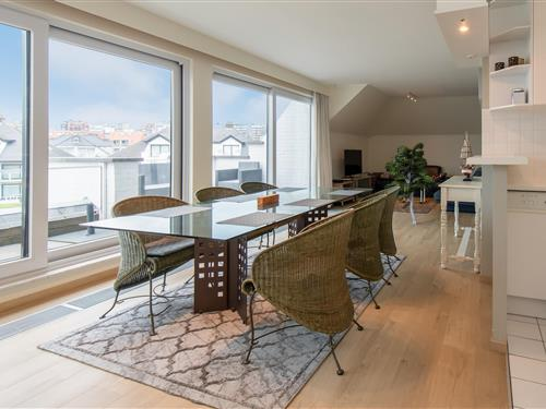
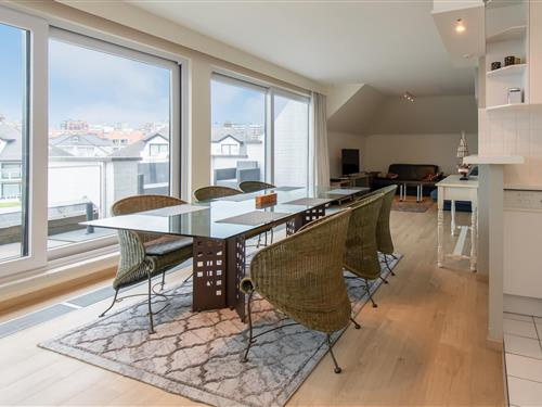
- indoor plant [383,142,438,226]
